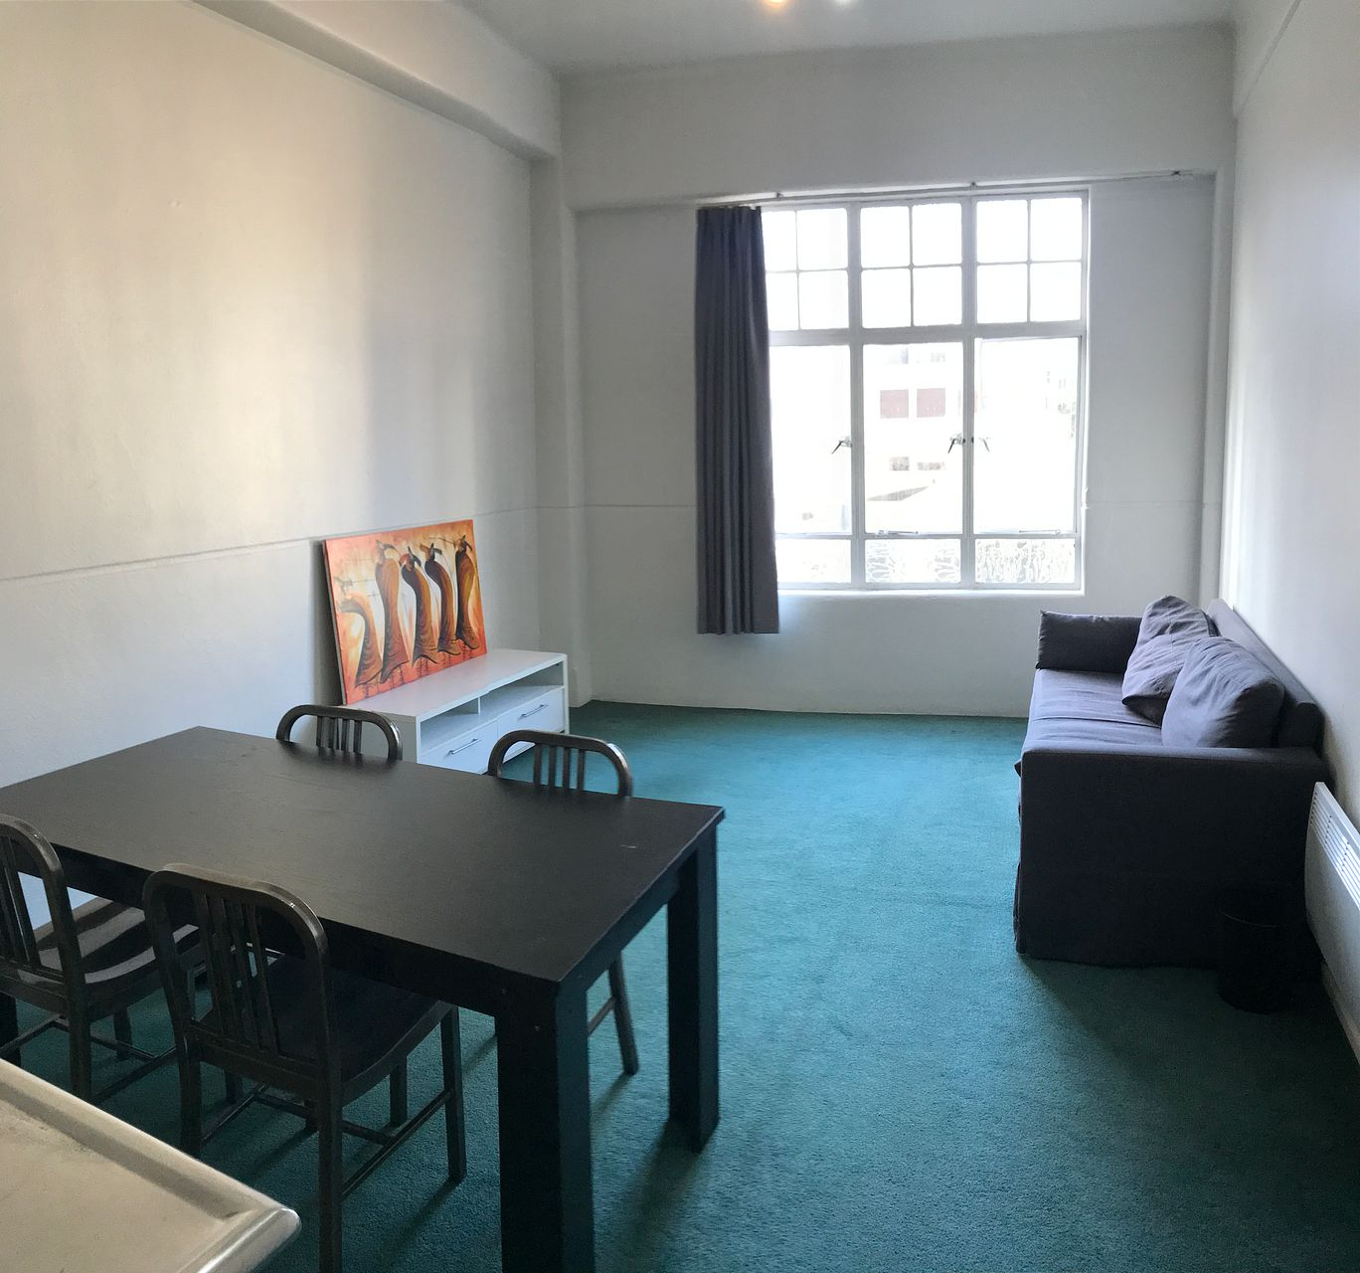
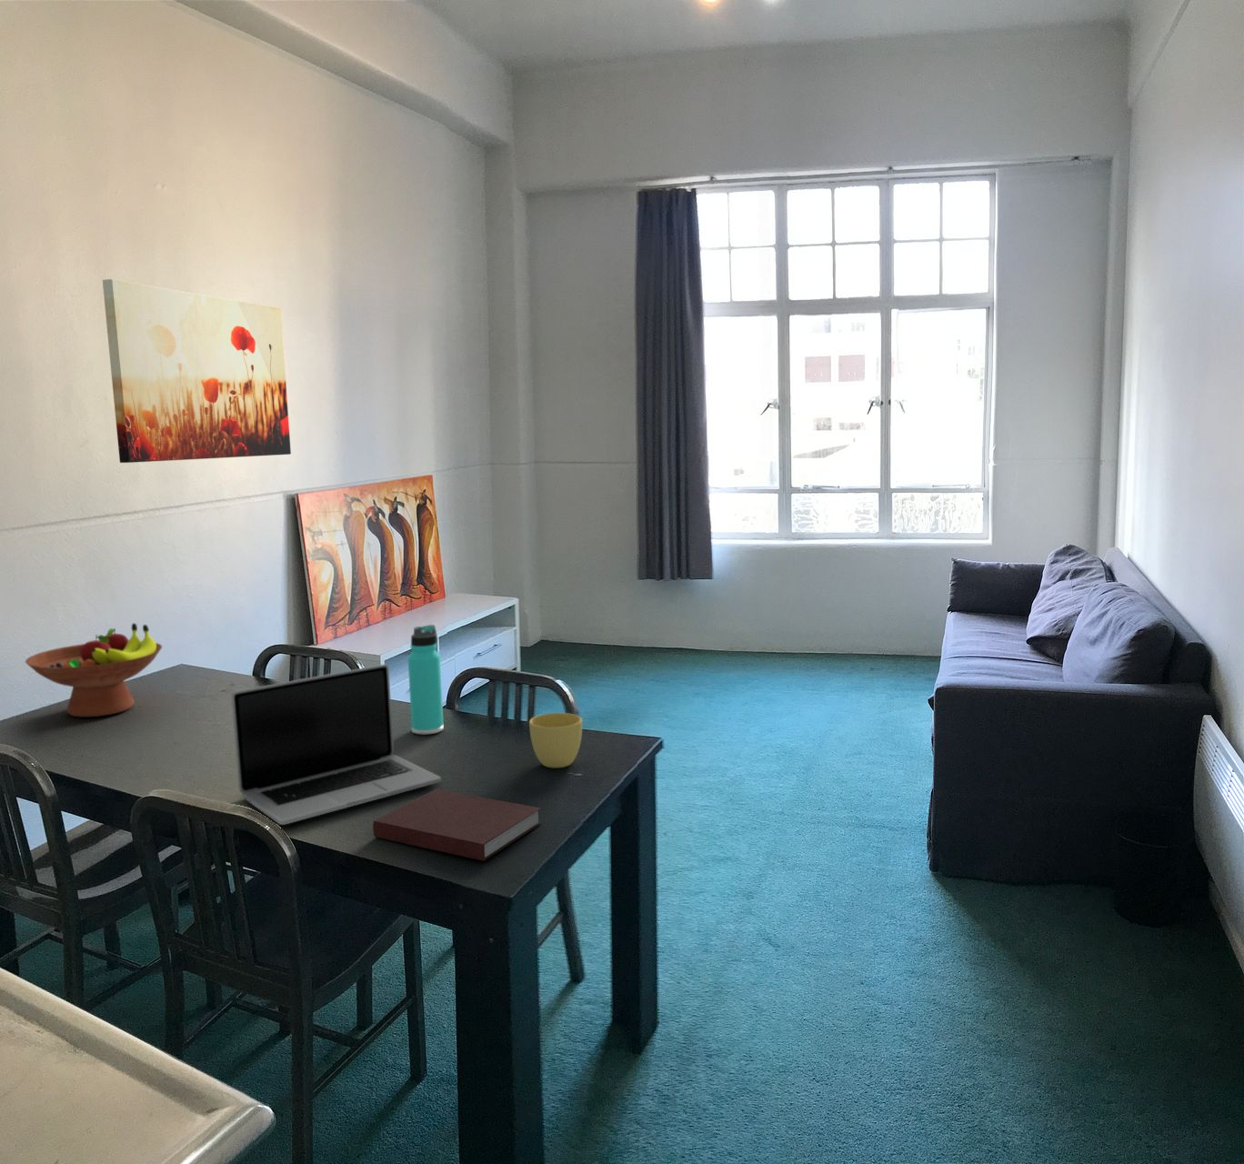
+ notebook [372,788,542,862]
+ cup [528,712,583,768]
+ wall art [102,278,292,464]
+ thermos bottle [407,624,444,735]
+ laptop [230,663,442,826]
+ fruit bowl [24,622,163,719]
